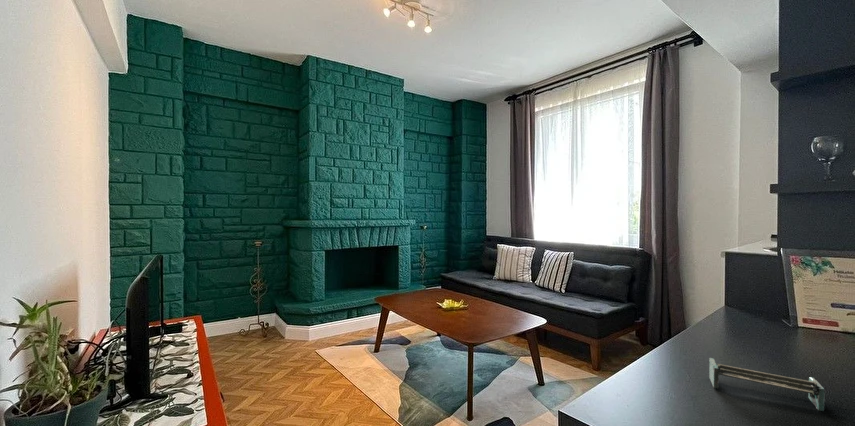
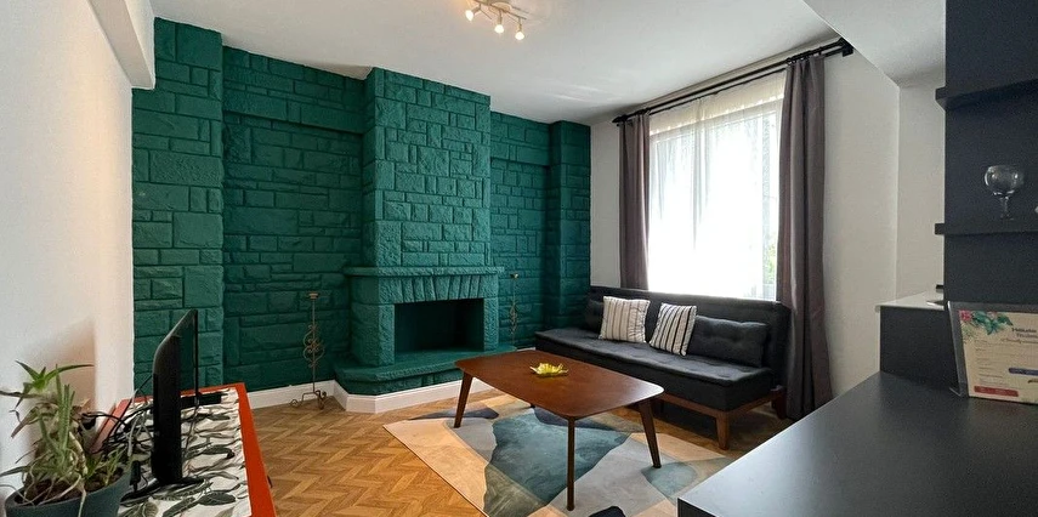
- shelf [708,357,826,412]
